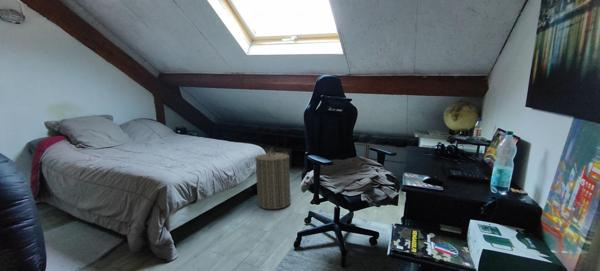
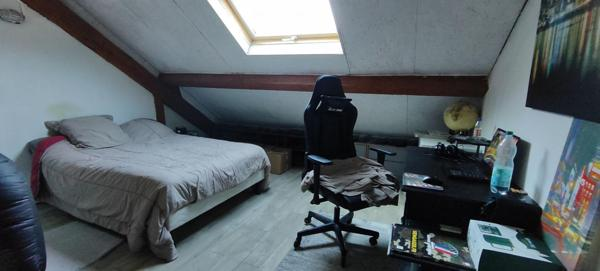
- laundry hamper [254,147,292,210]
